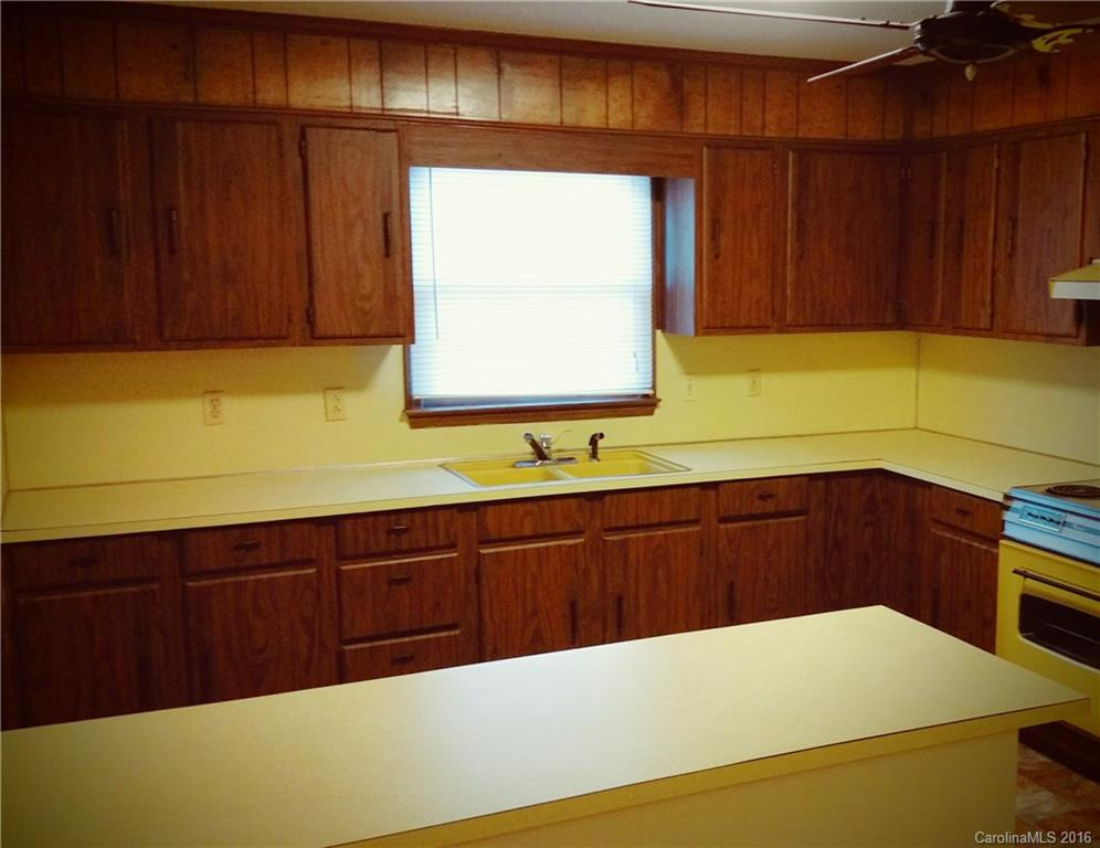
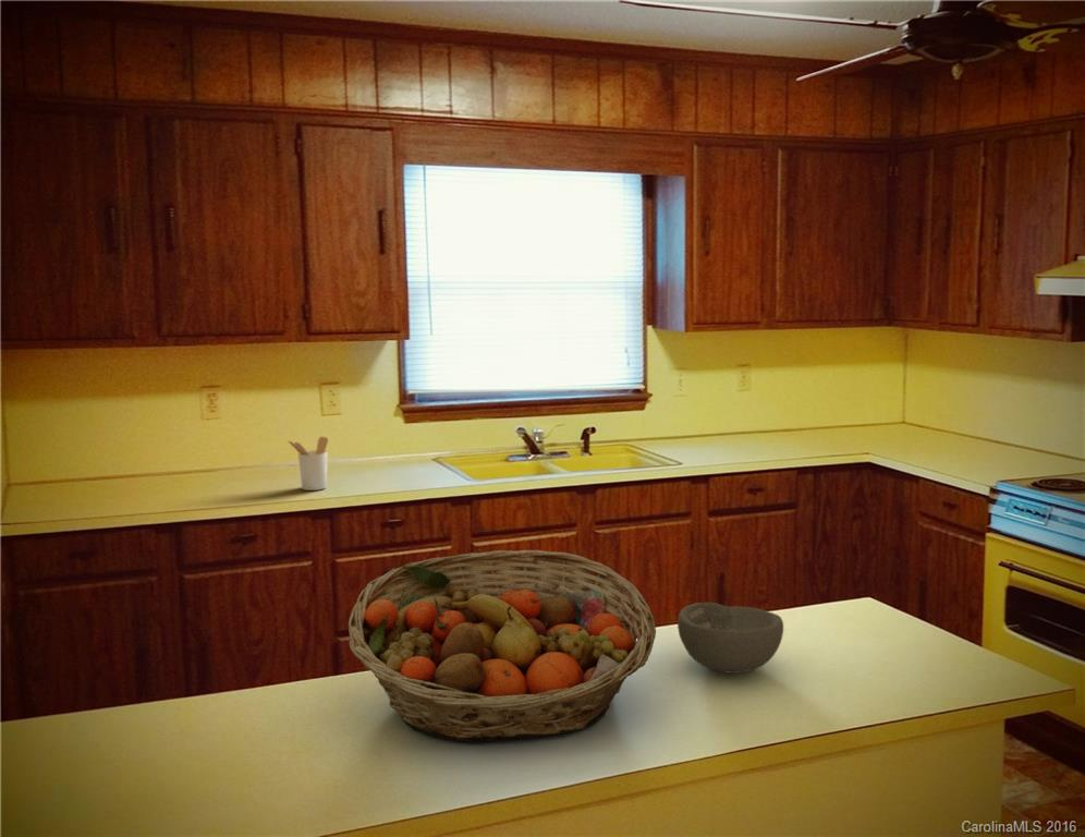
+ fruit basket [348,549,657,743]
+ utensil holder [287,435,329,492]
+ bowl [676,602,784,675]
